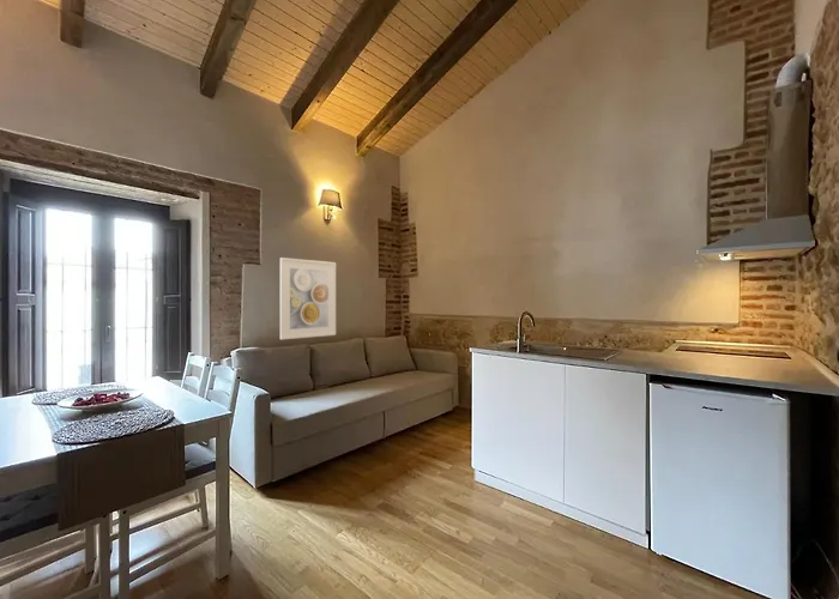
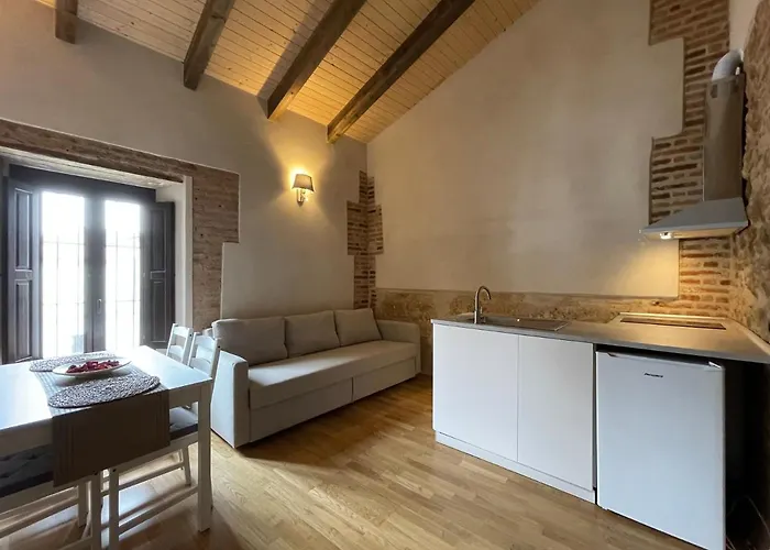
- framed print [279,256,337,340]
